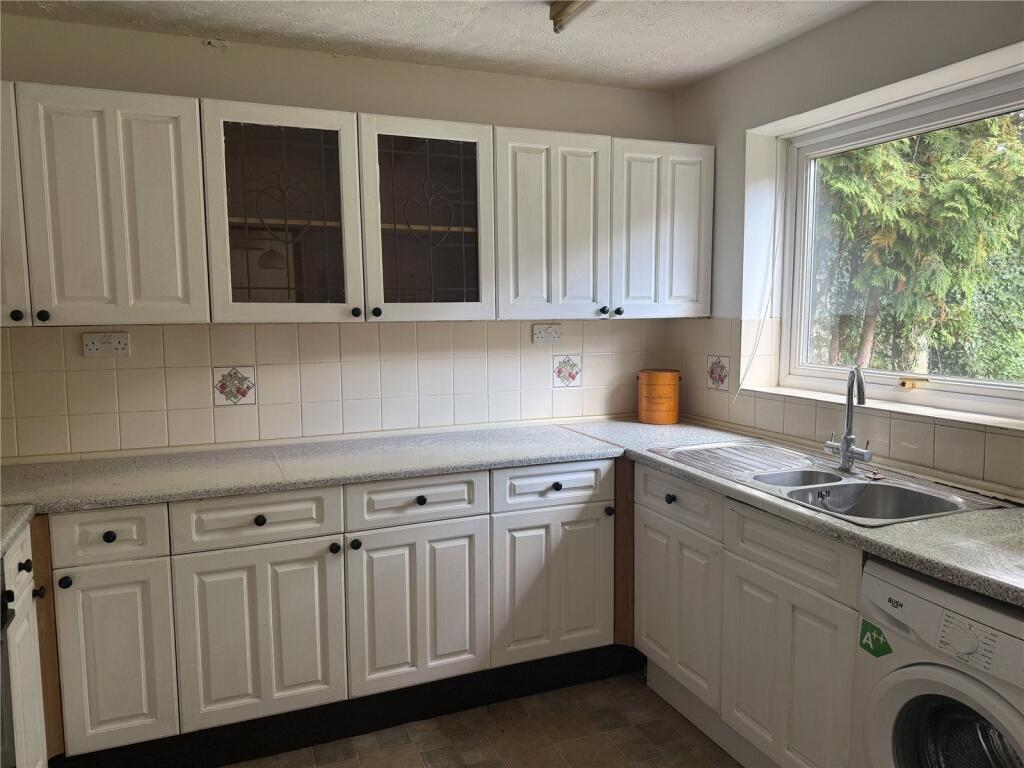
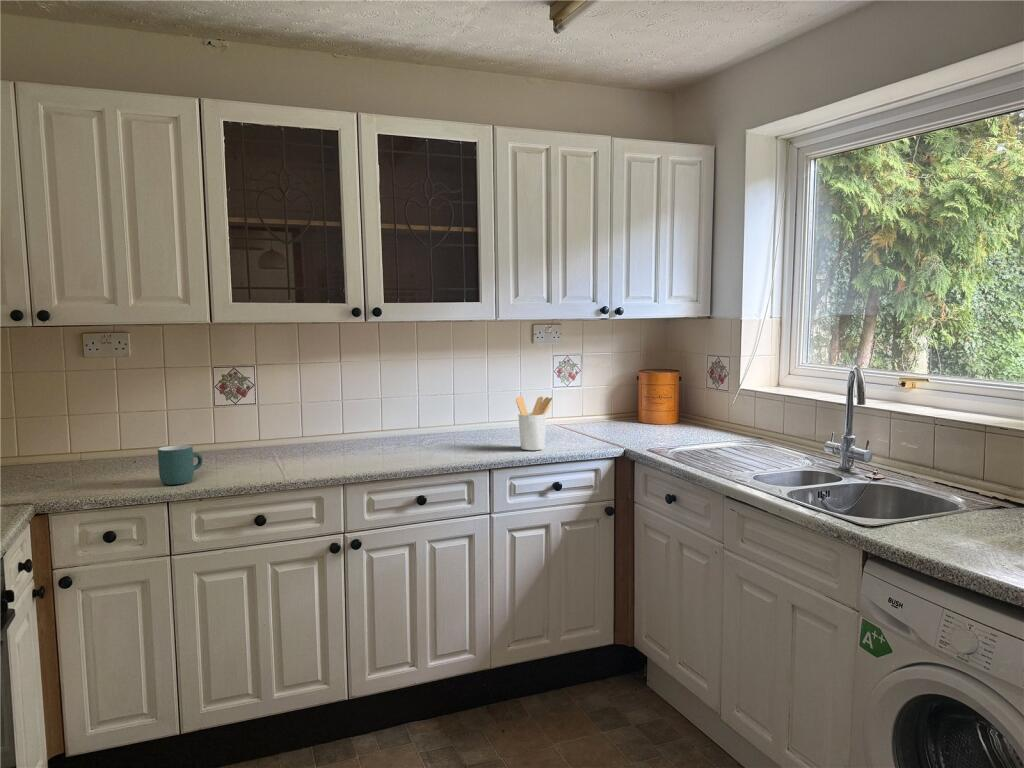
+ utensil holder [515,395,553,451]
+ mug [157,444,203,486]
